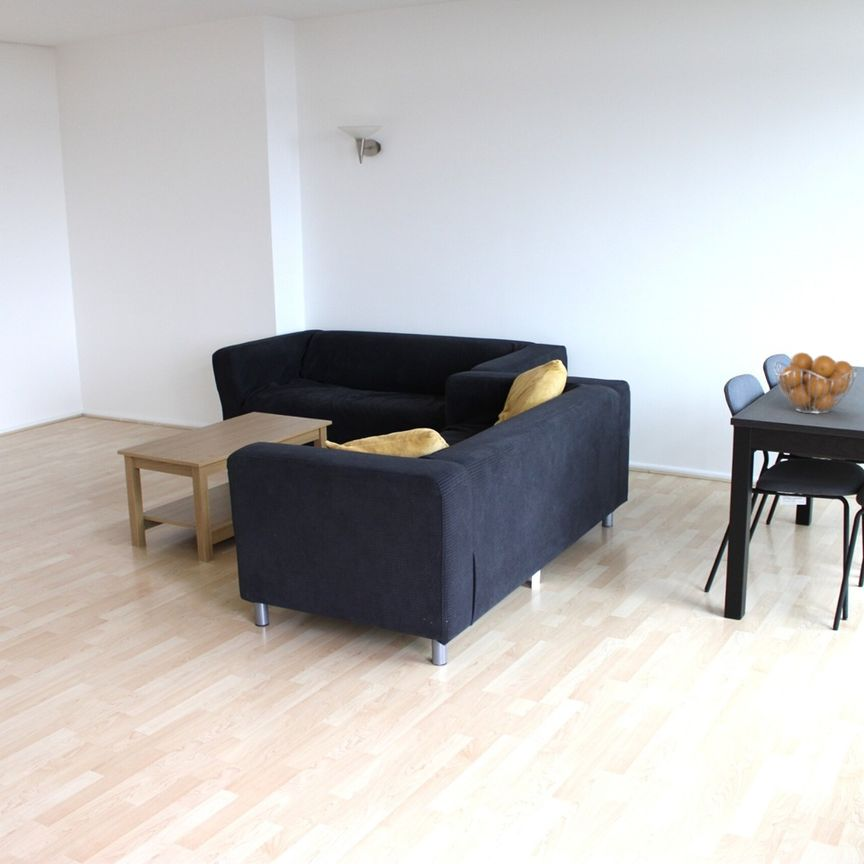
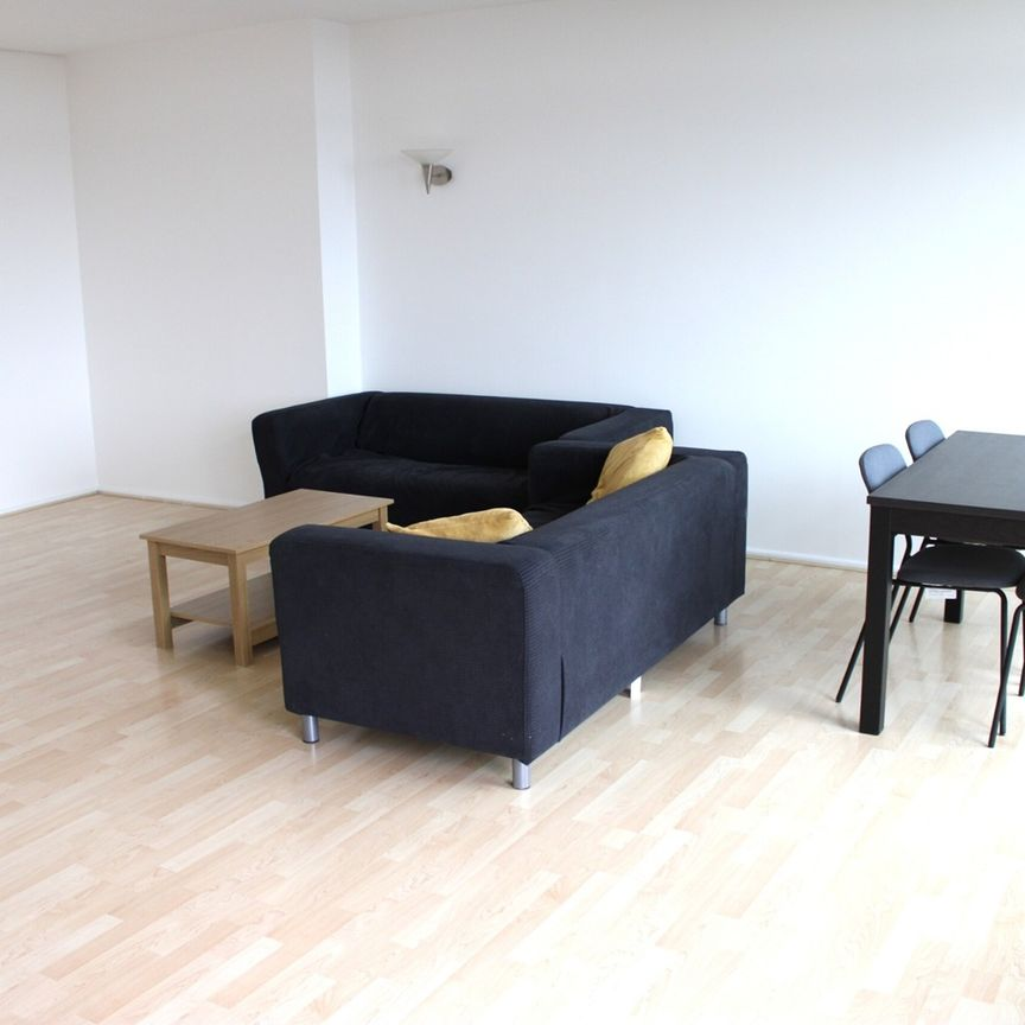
- fruit basket [773,352,859,415]
